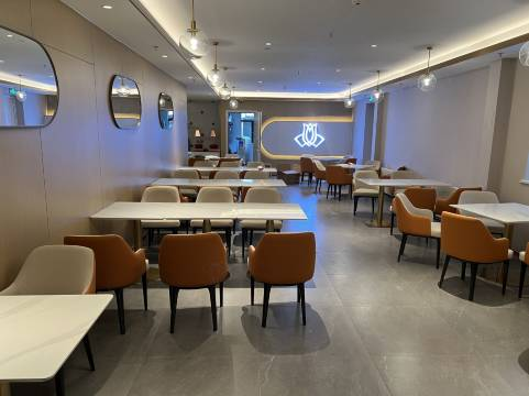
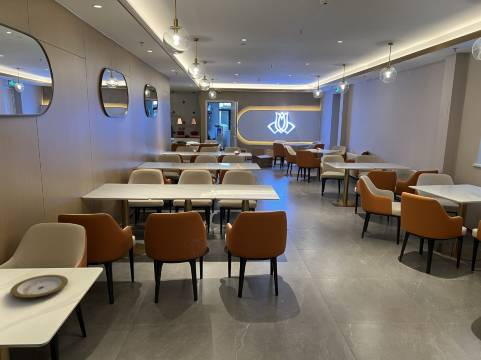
+ plate [10,274,69,299]
